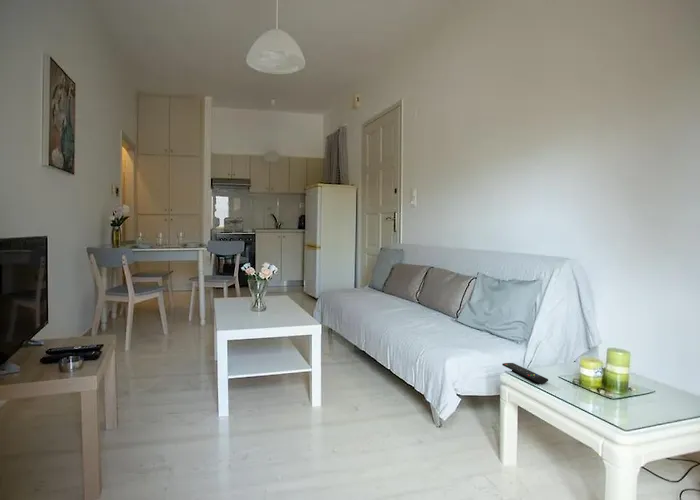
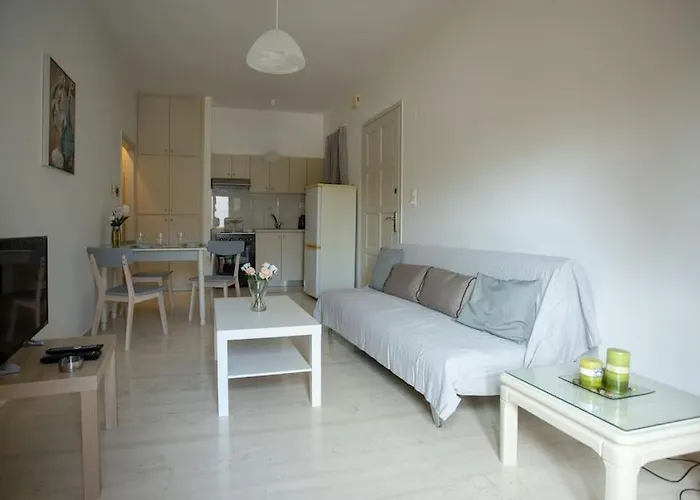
- remote control [501,362,549,384]
